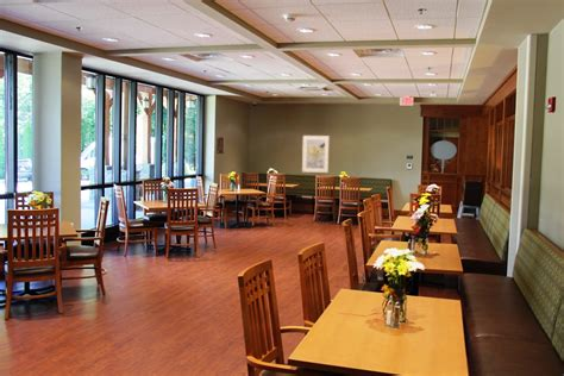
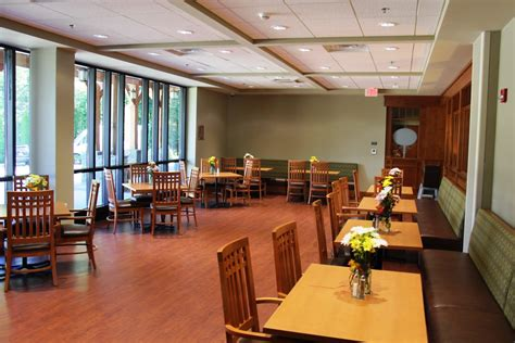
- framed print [301,134,331,174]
